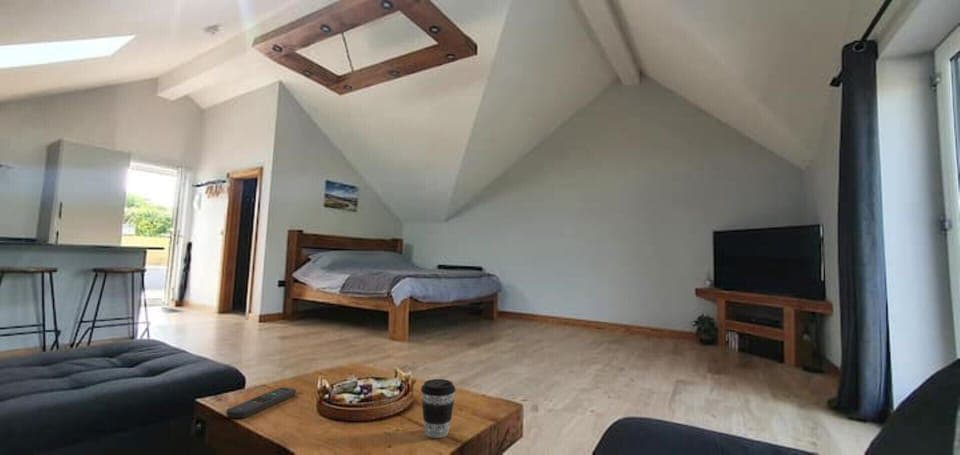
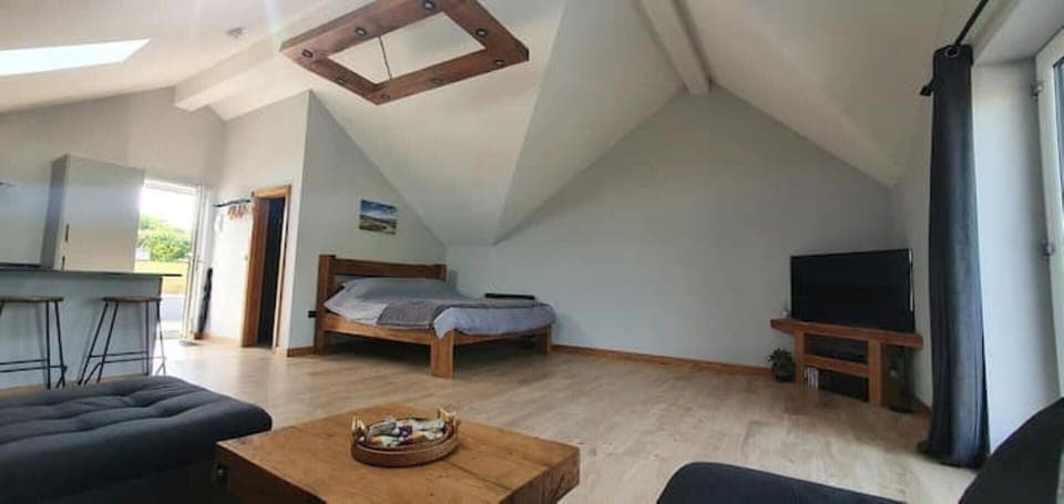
- remote control [225,386,297,419]
- coffee cup [420,378,456,439]
